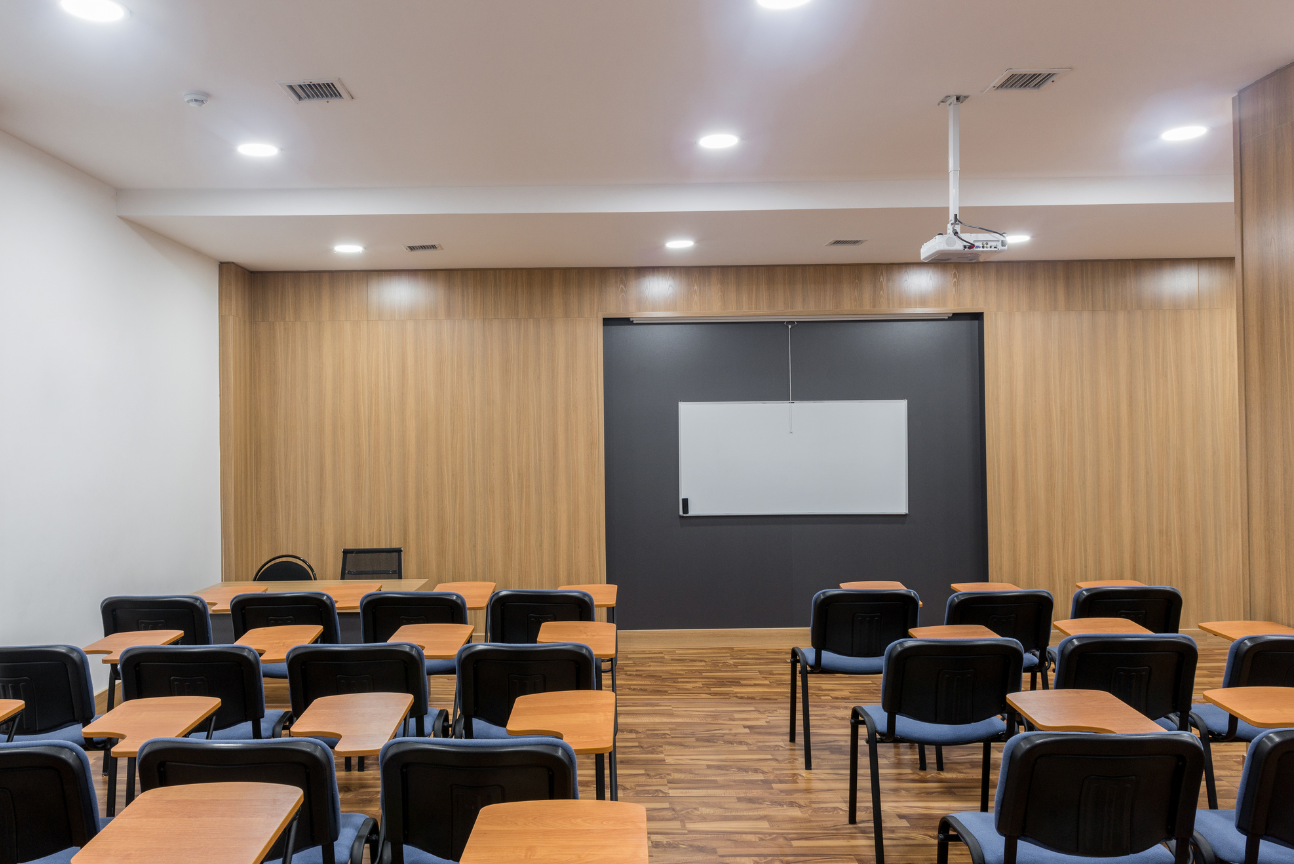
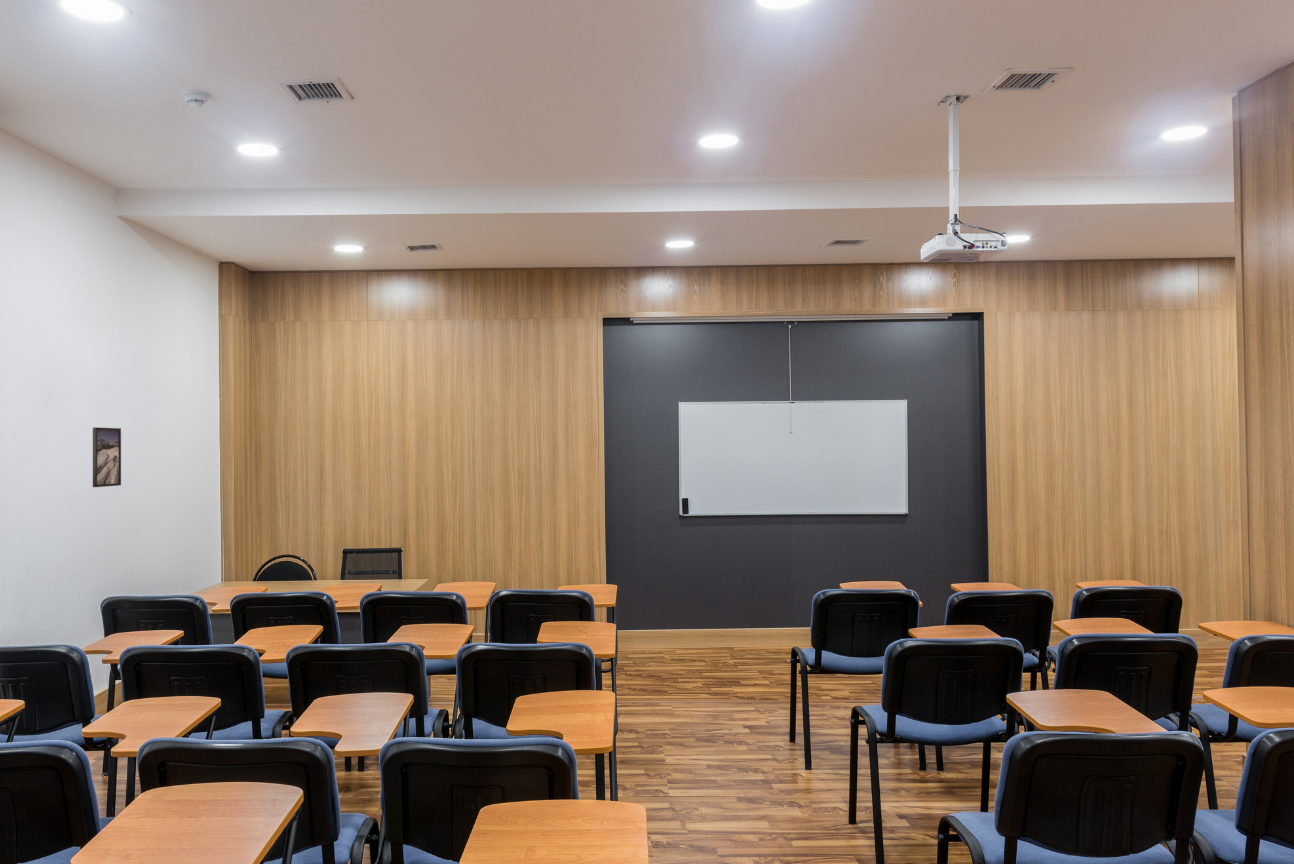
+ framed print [92,426,122,488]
